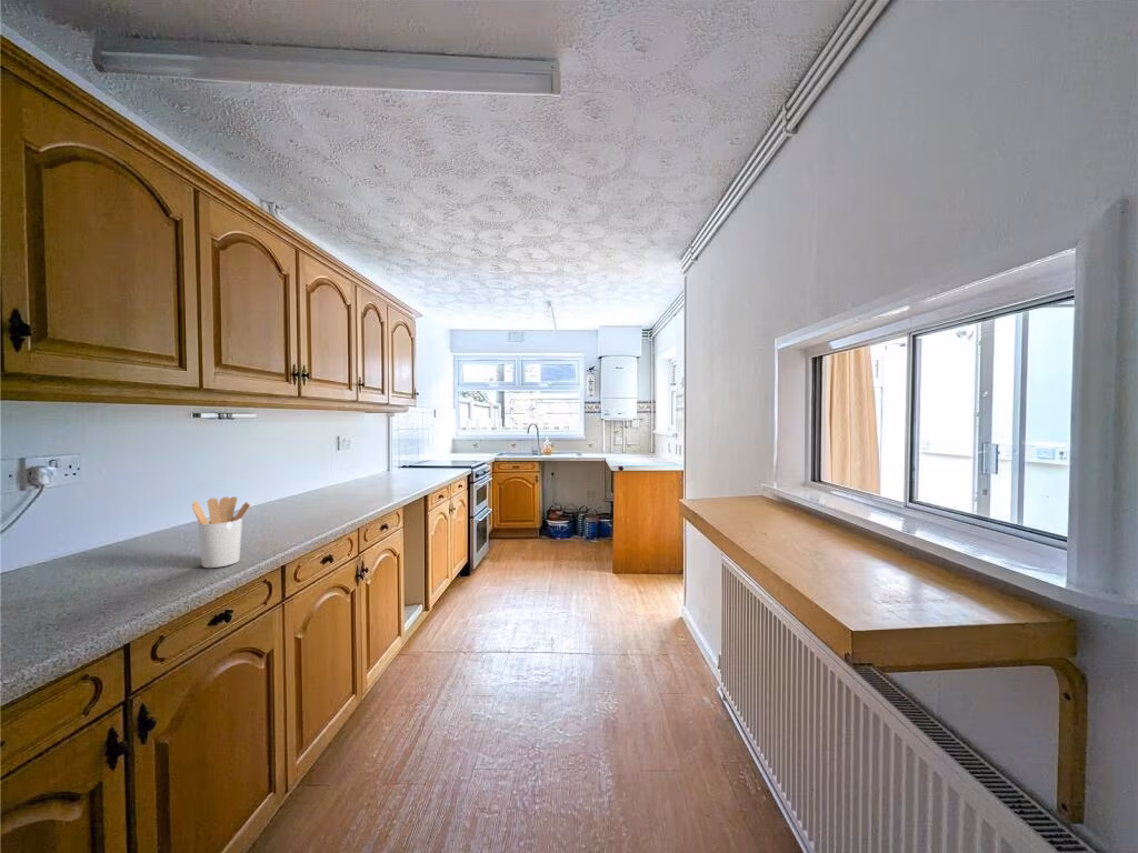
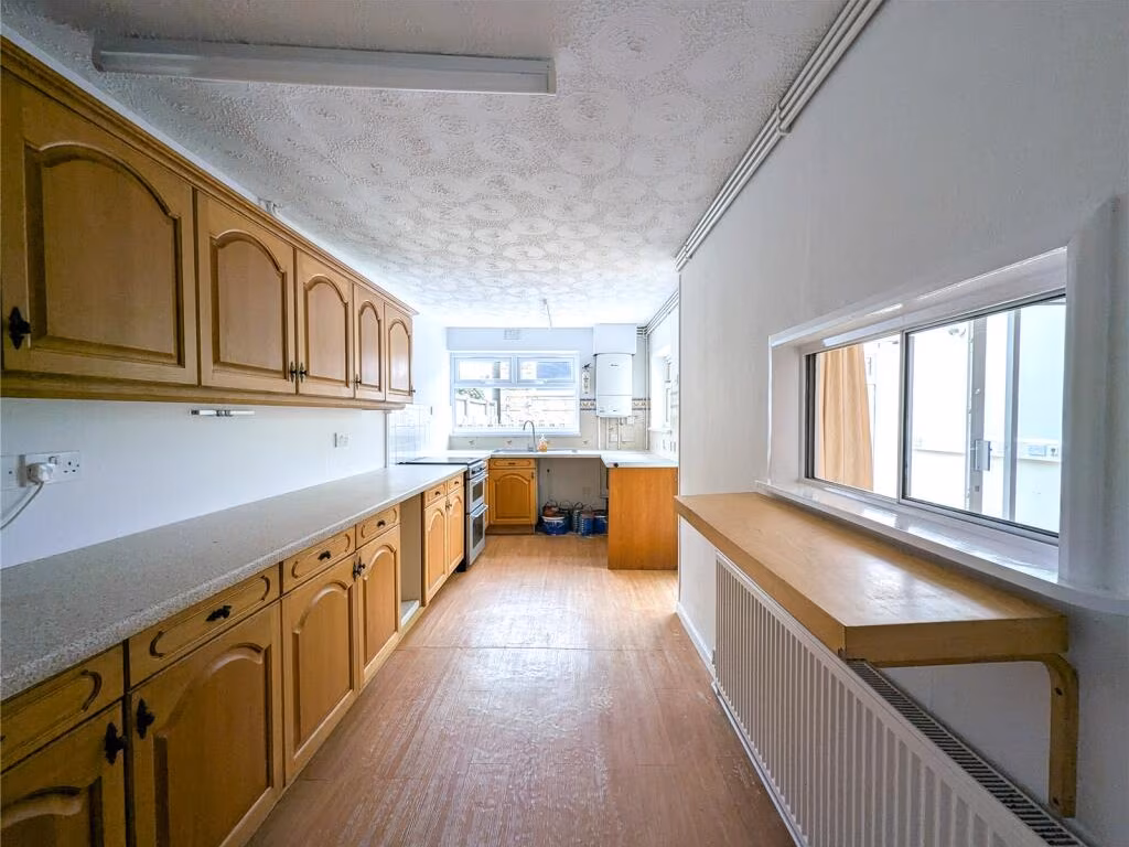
- utensil holder [191,495,251,569]
